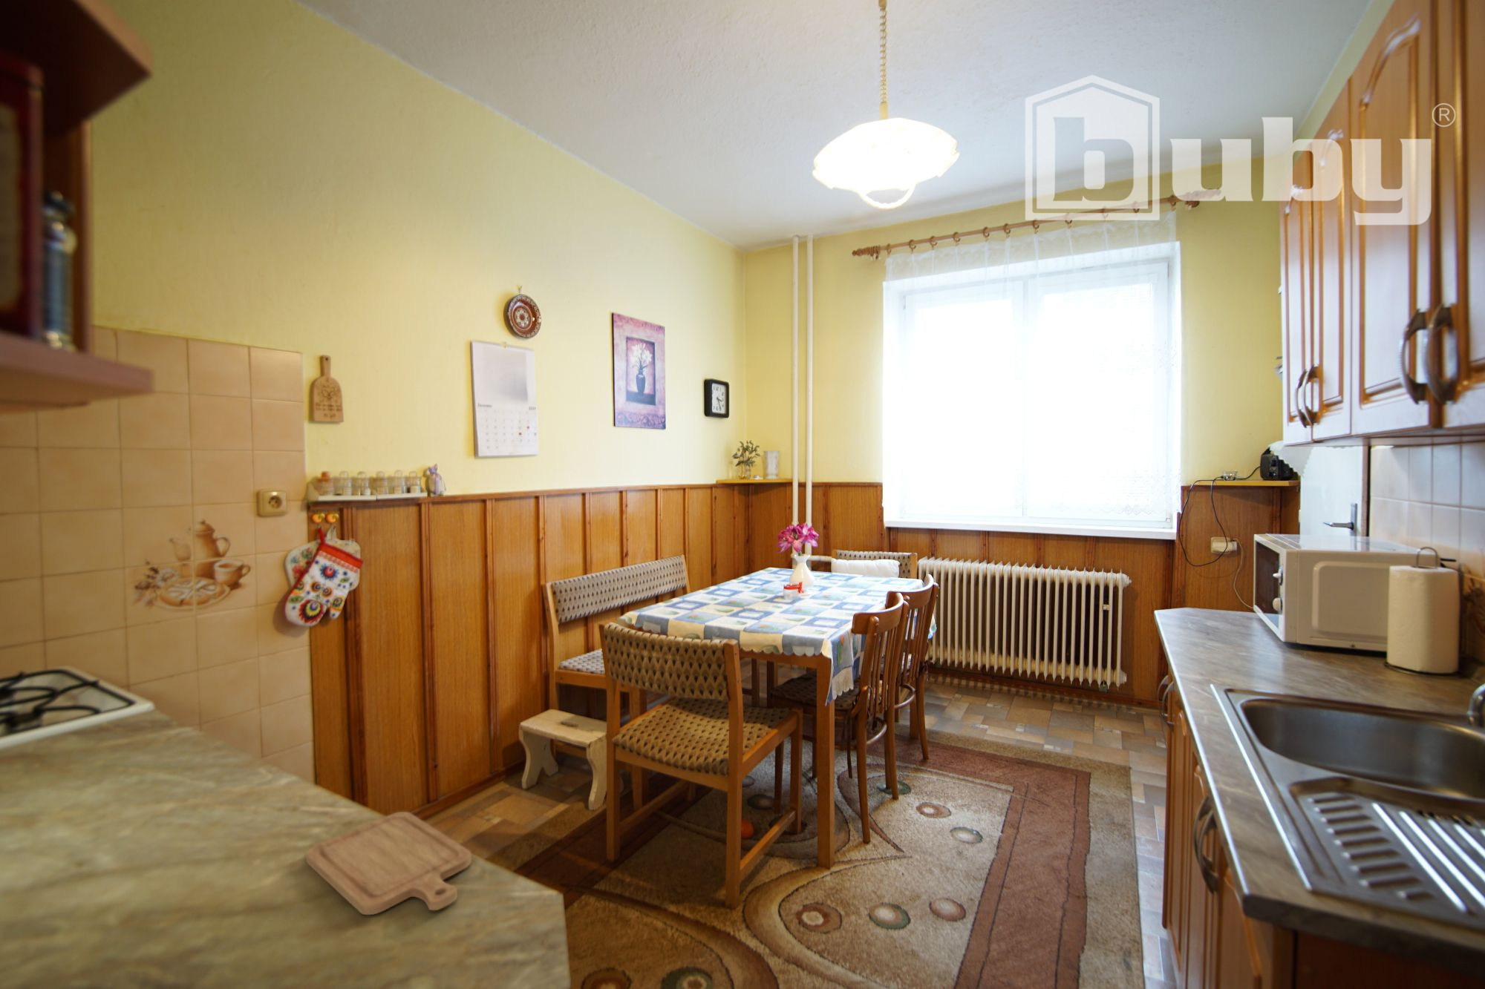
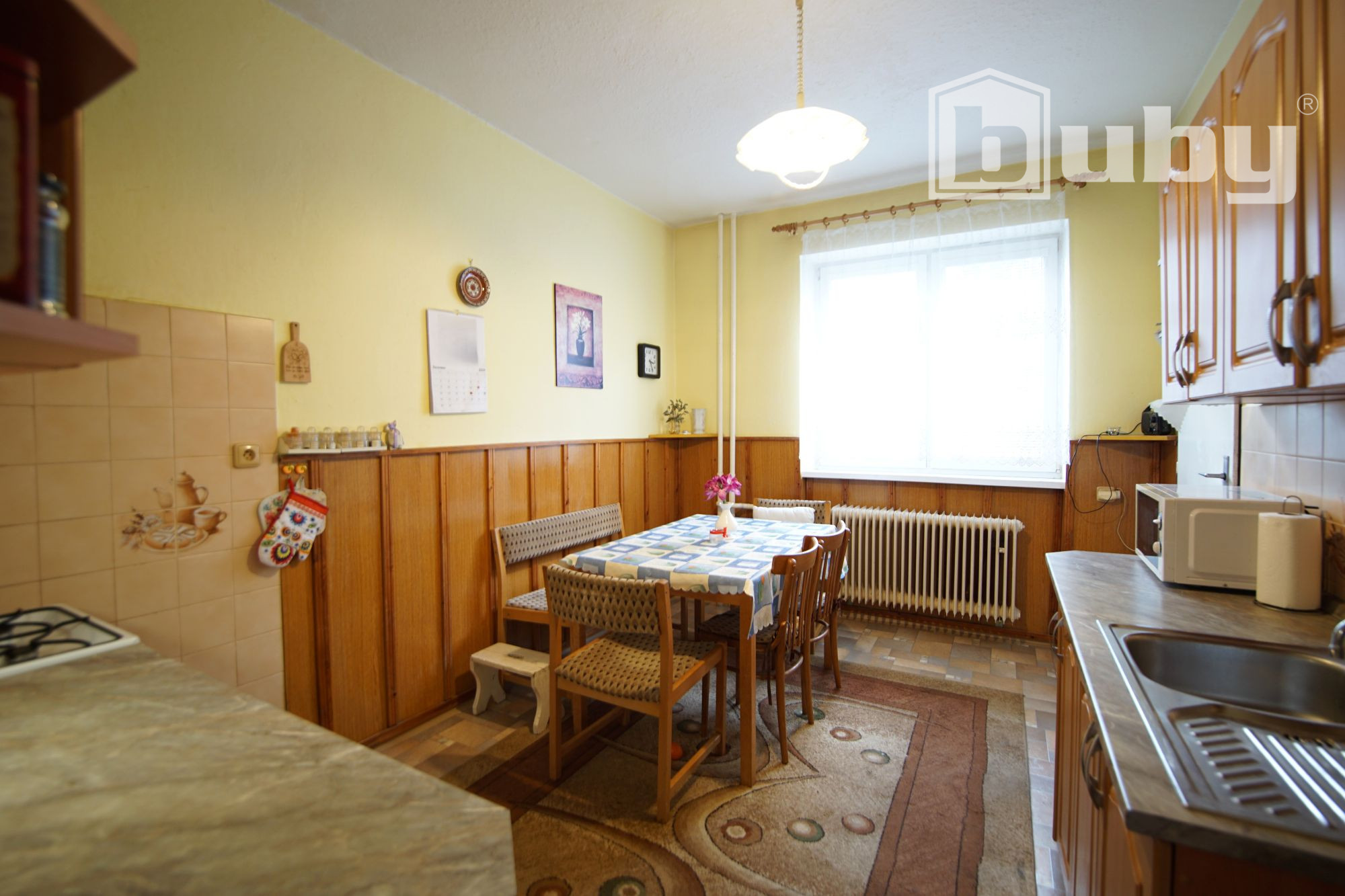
- chopping board [305,811,473,915]
